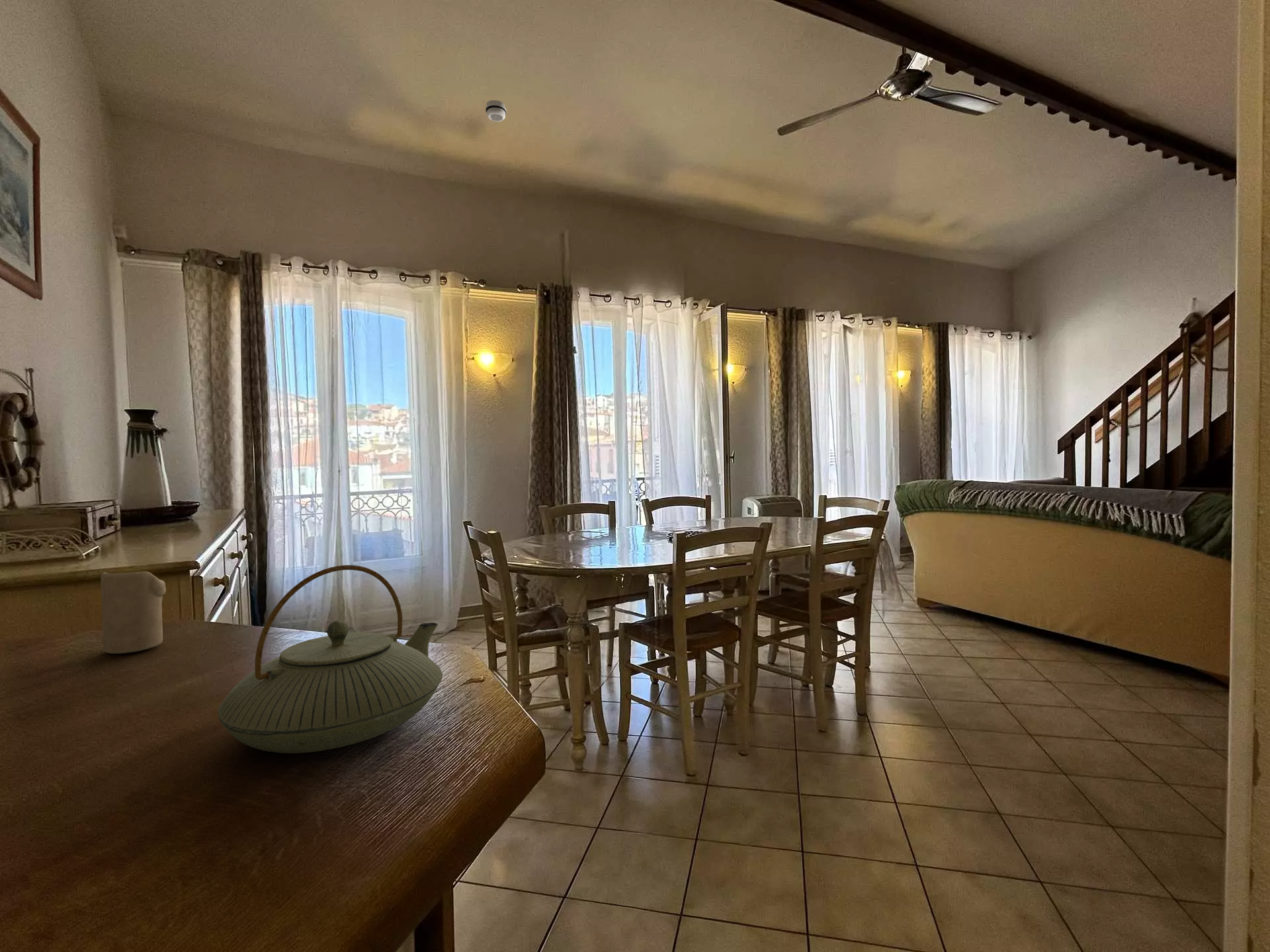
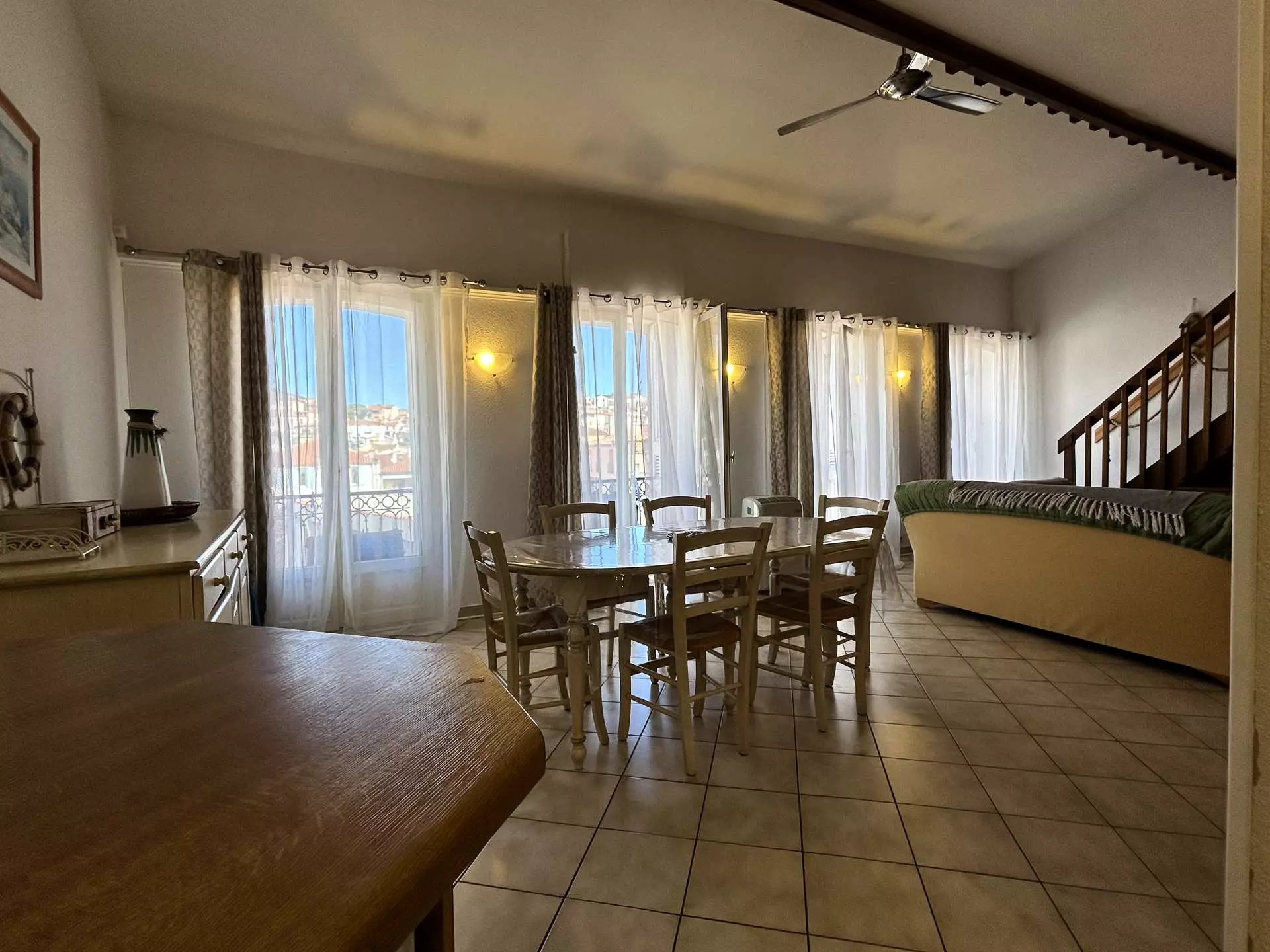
- smoke detector [485,100,507,122]
- teapot [217,565,443,754]
- candle [100,571,167,654]
